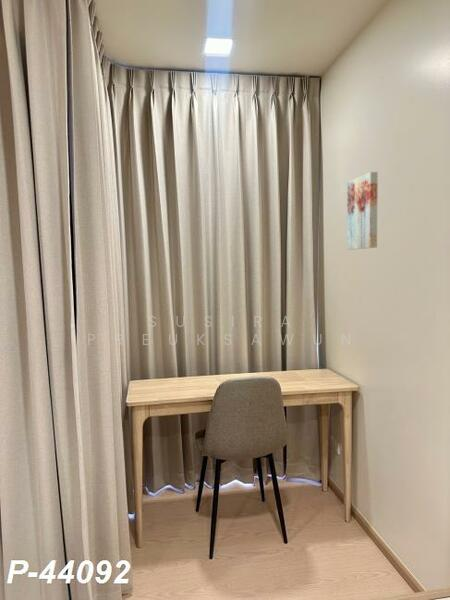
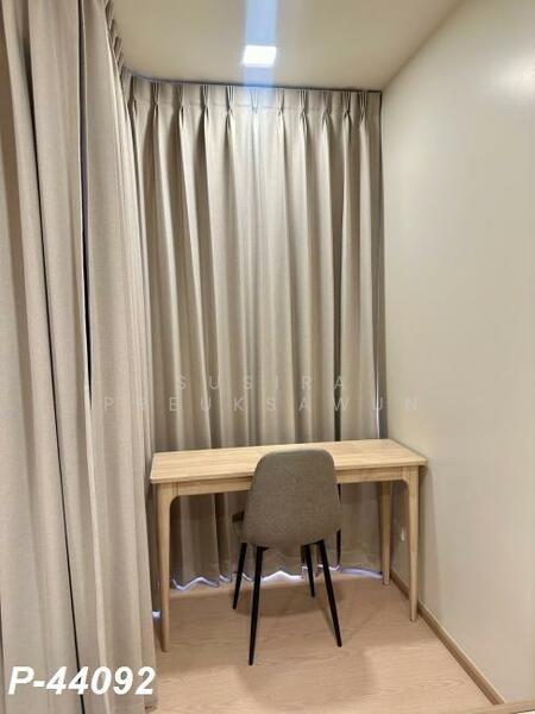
- wall art [346,171,379,251]
